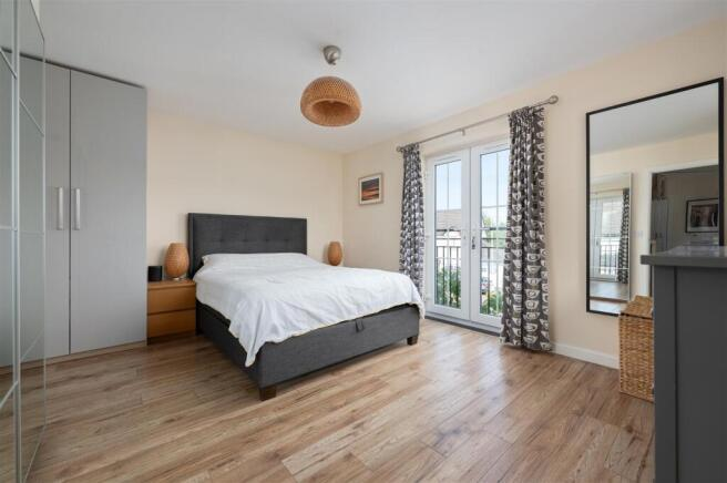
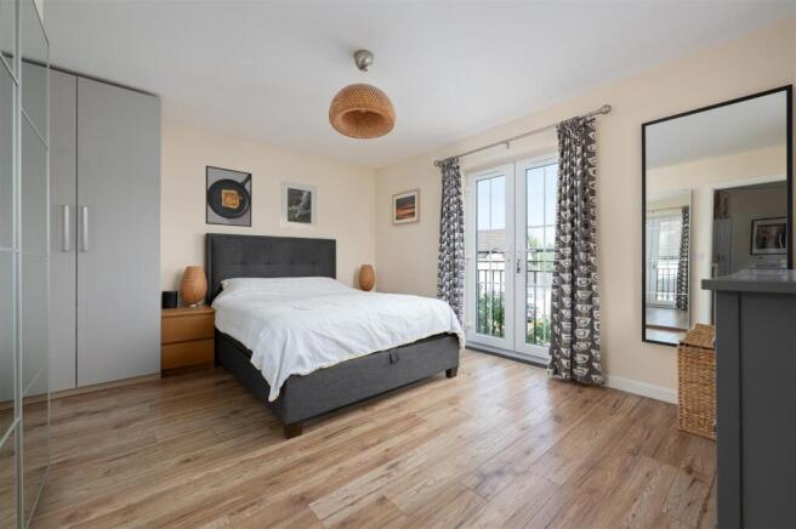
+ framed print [204,164,254,228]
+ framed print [280,180,318,232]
